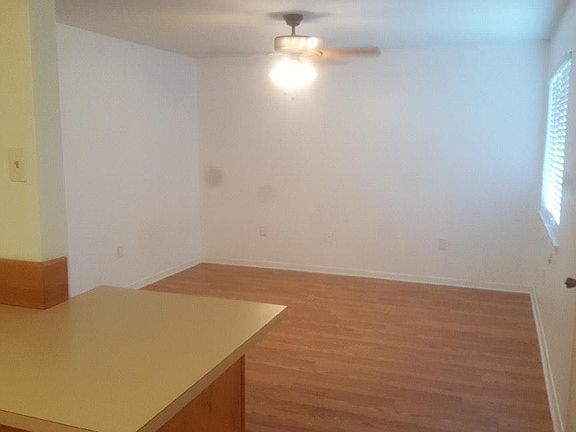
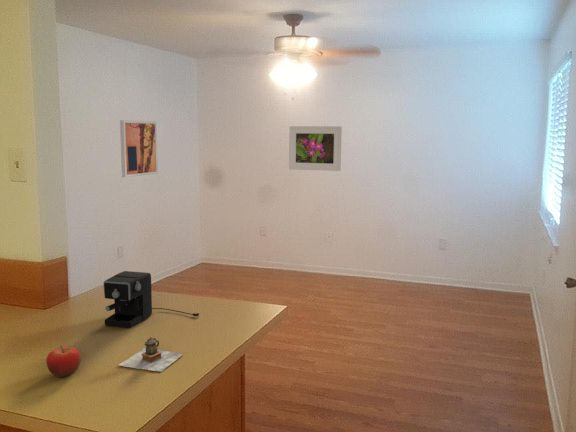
+ wall art [119,119,159,178]
+ coffee maker [103,270,200,329]
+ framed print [288,125,343,172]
+ teapot [118,336,183,372]
+ fruit [46,345,82,378]
